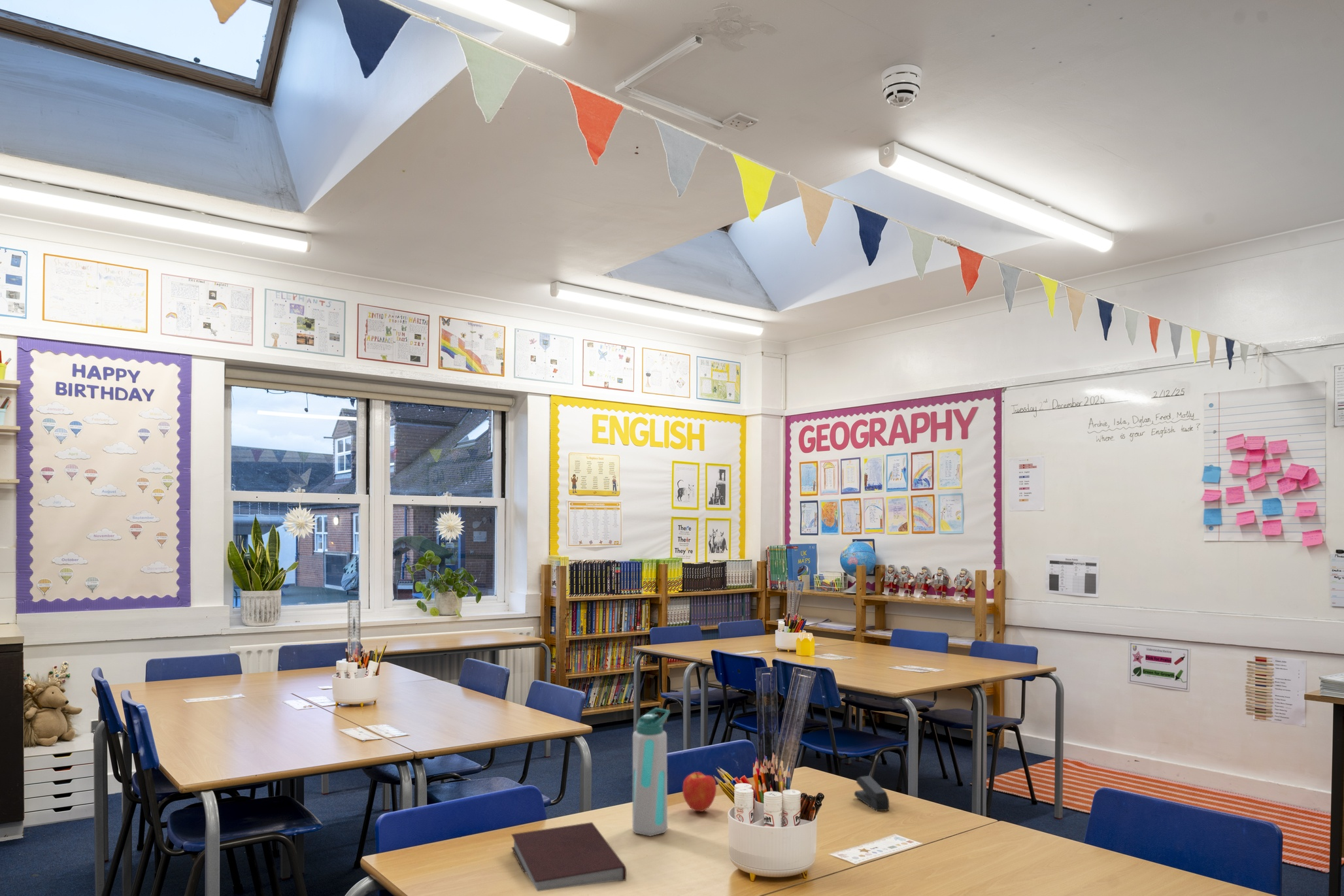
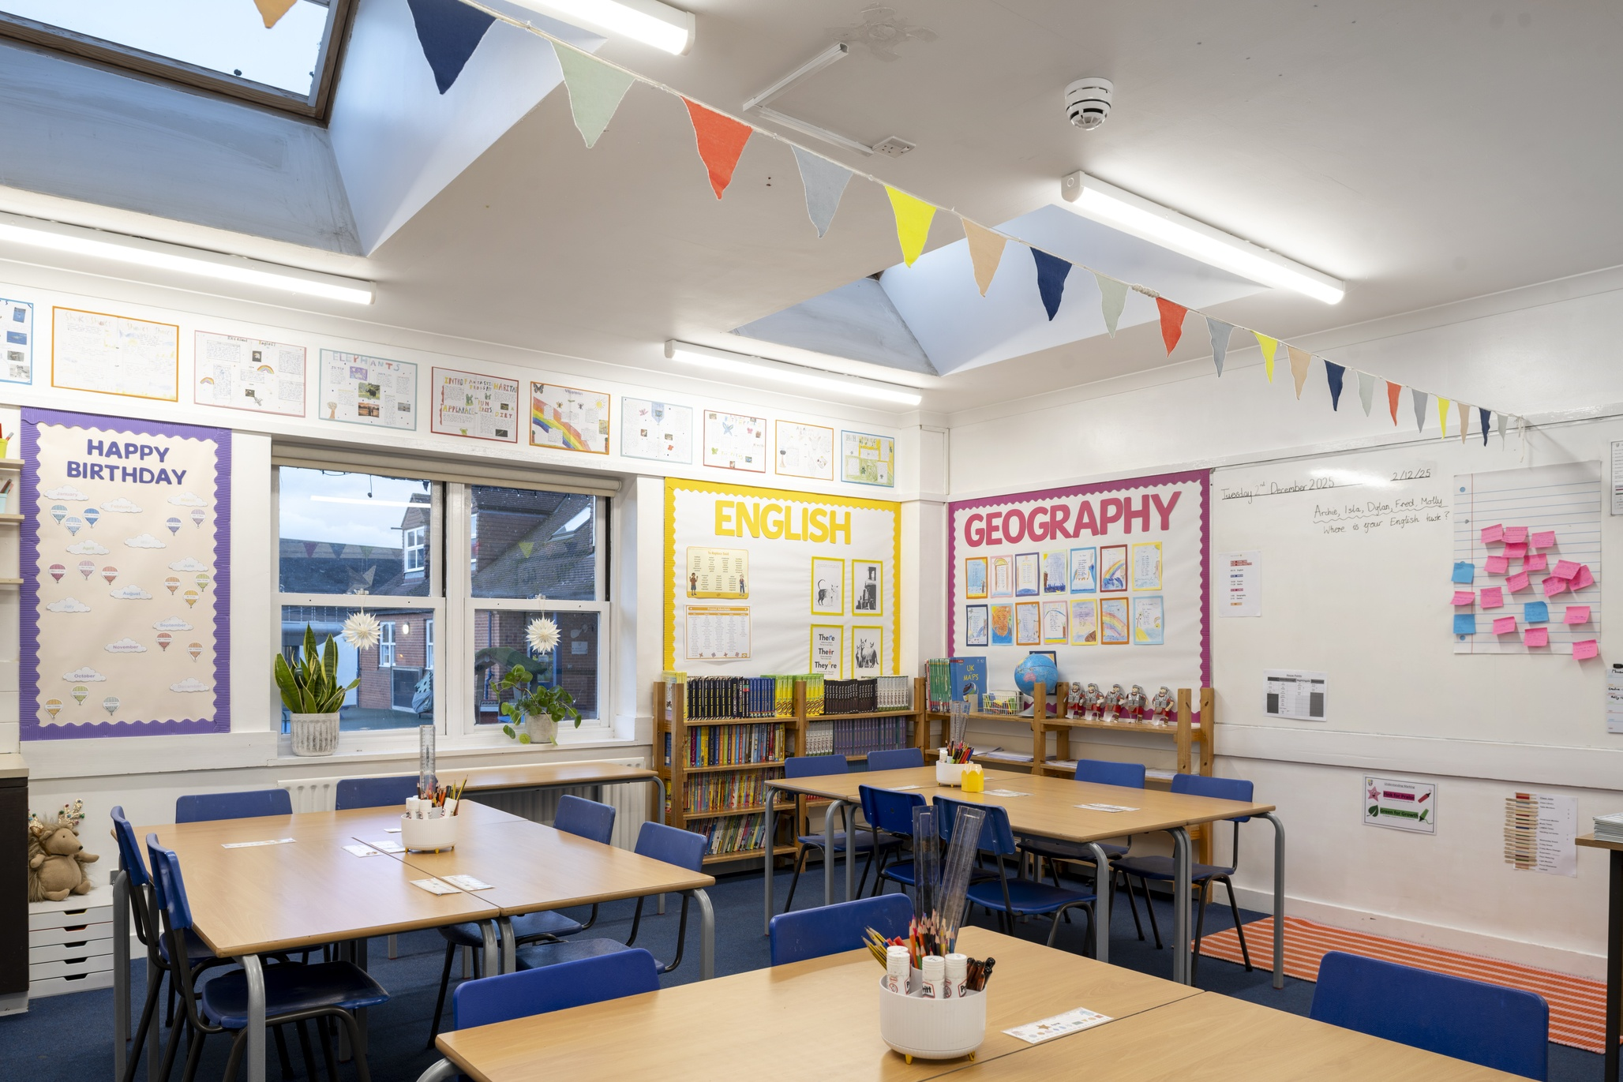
- apple [682,771,717,812]
- stapler [854,775,890,812]
- water bottle [631,707,671,837]
- notebook [511,821,627,892]
